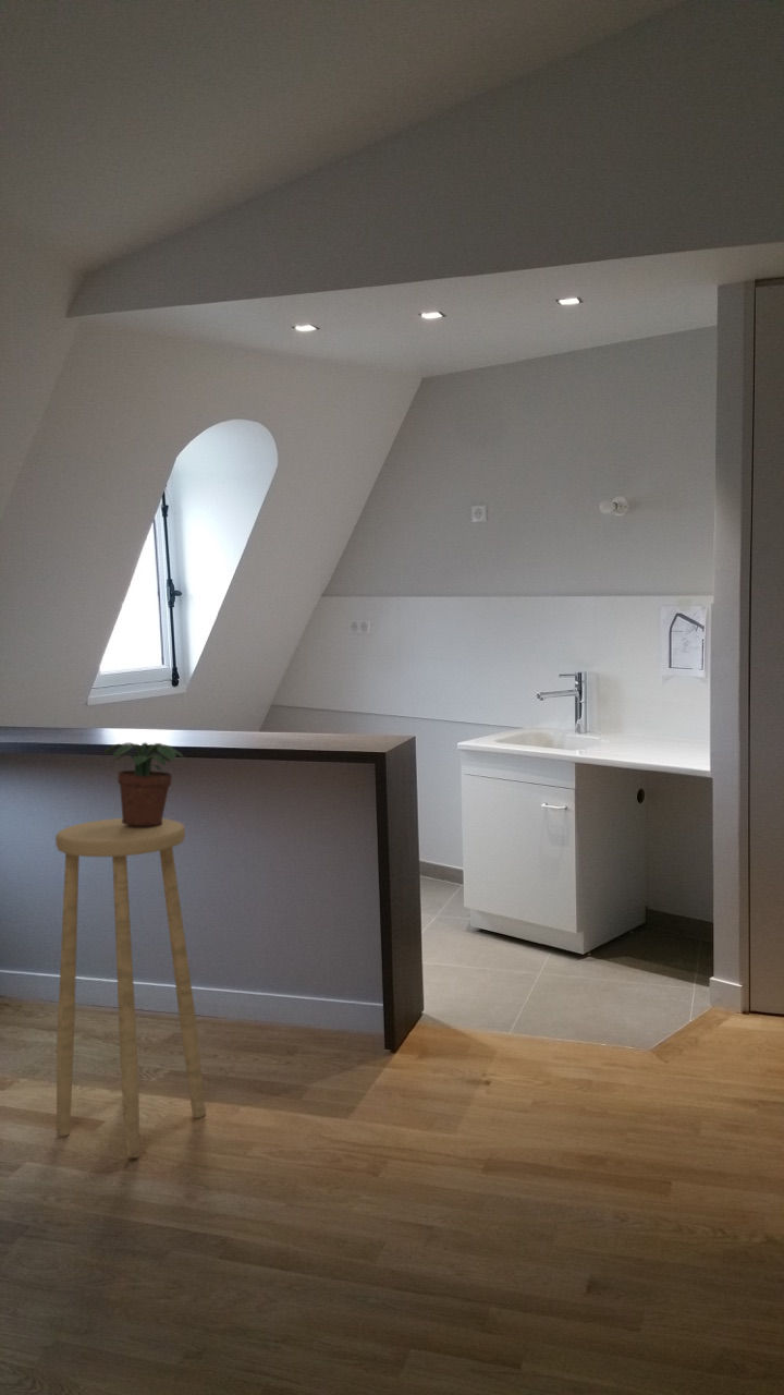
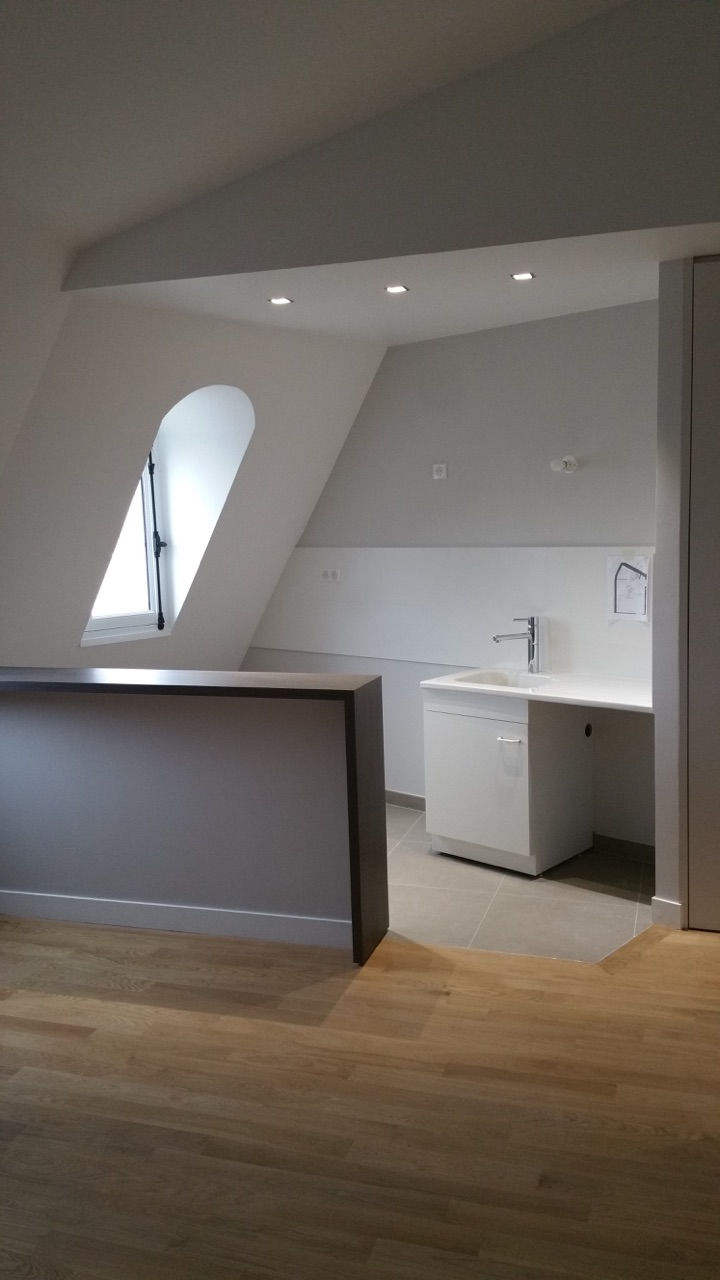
- stool [54,817,207,1159]
- potted plant [103,741,185,826]
